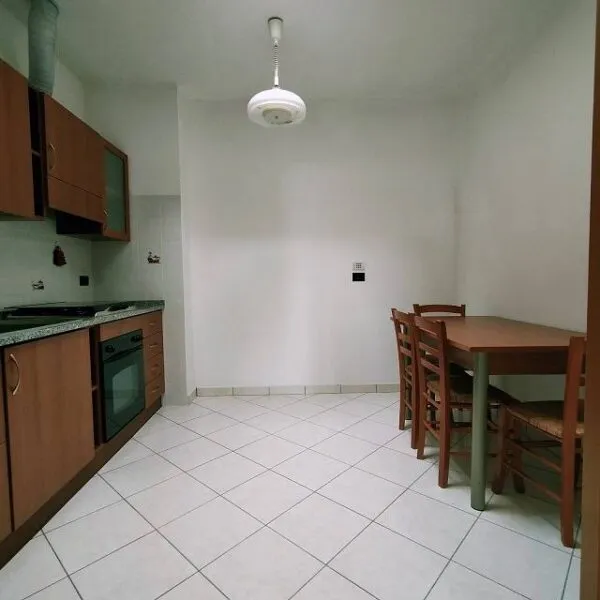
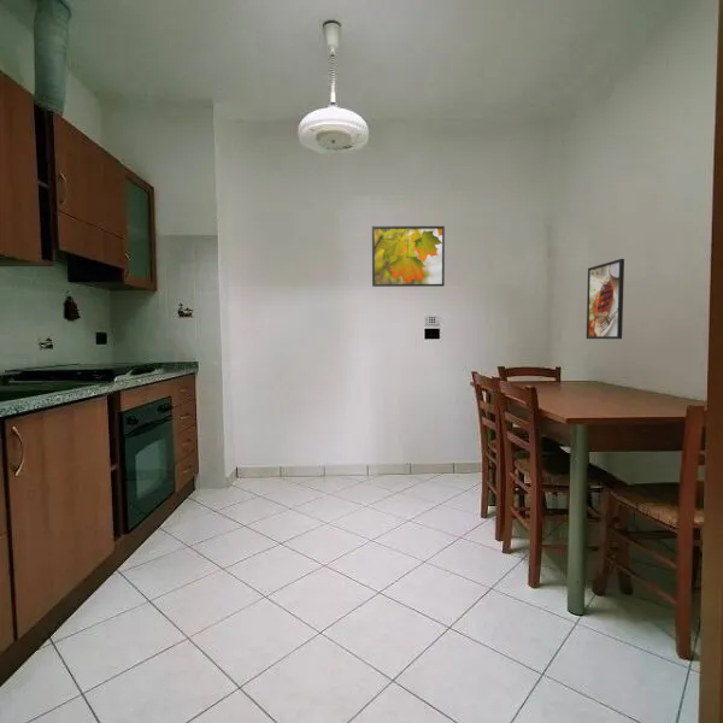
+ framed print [371,225,446,288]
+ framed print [586,258,625,340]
